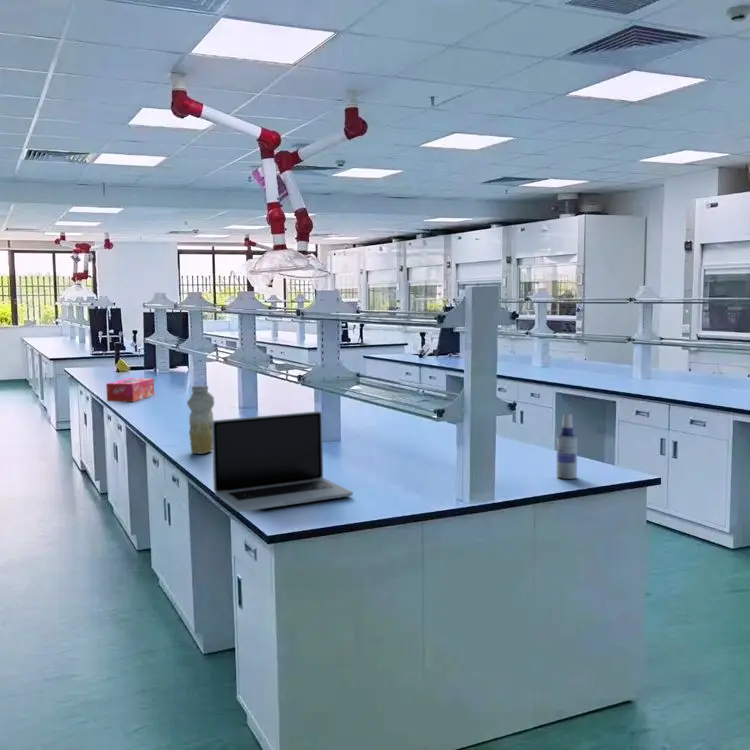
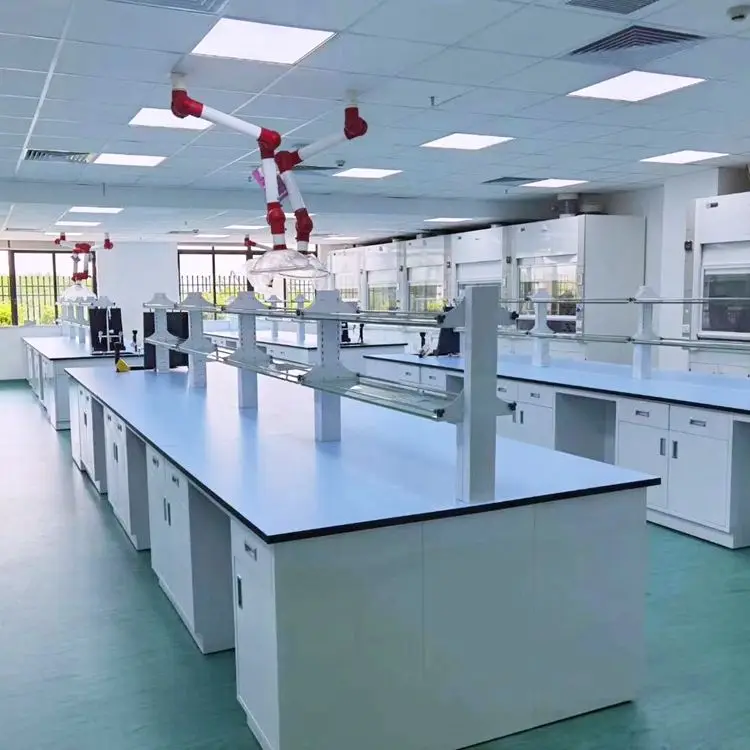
- beverage bottle [186,384,215,455]
- laptop [212,410,354,513]
- tissue box [105,377,155,403]
- spray bottle [555,413,578,480]
